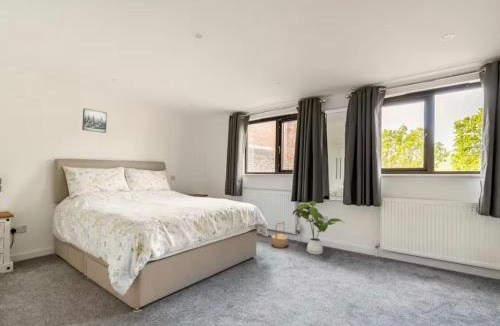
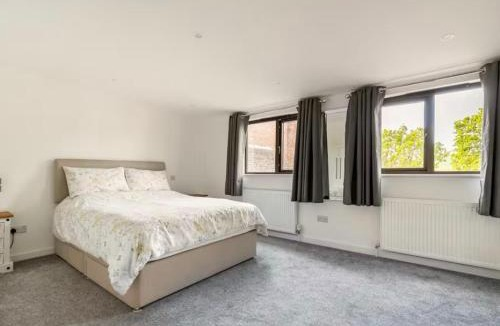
- house plant [292,200,344,255]
- basket [270,221,289,249]
- wall art [81,107,108,134]
